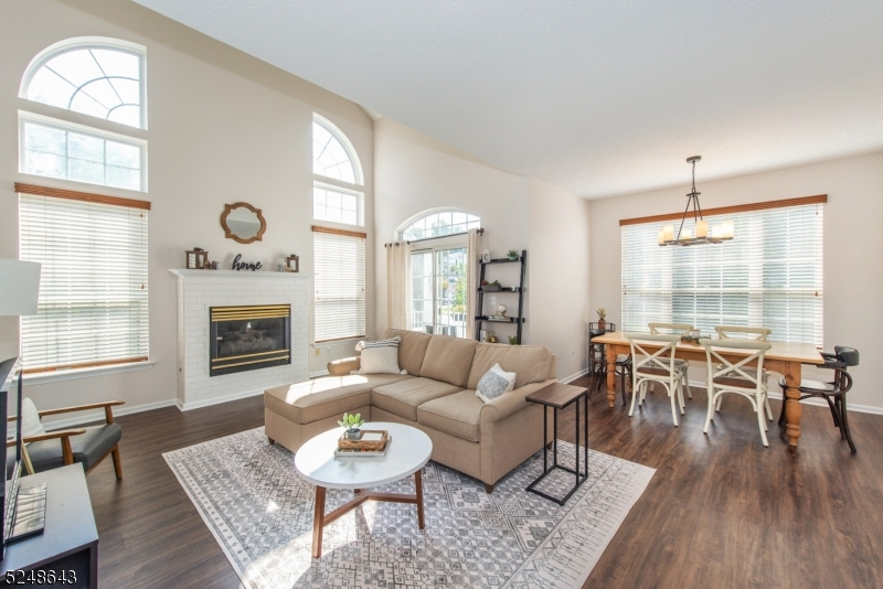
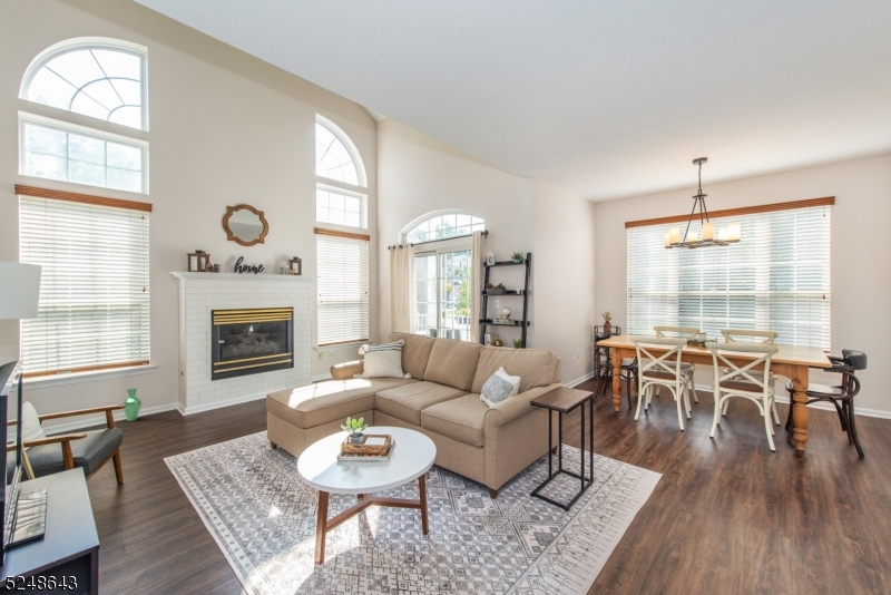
+ vase [121,387,143,422]
